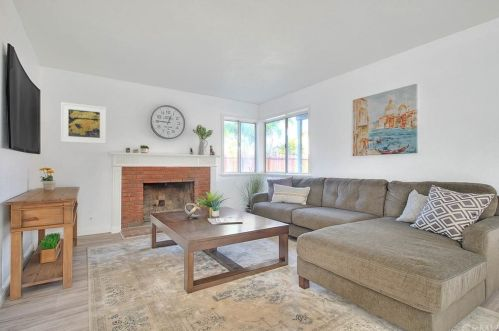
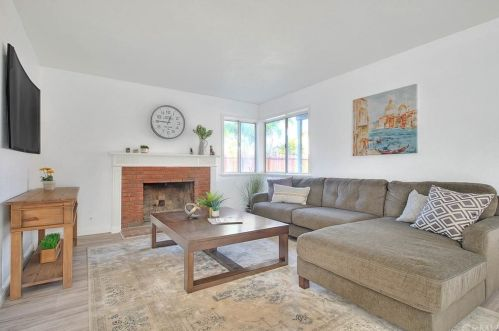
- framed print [60,101,107,145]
